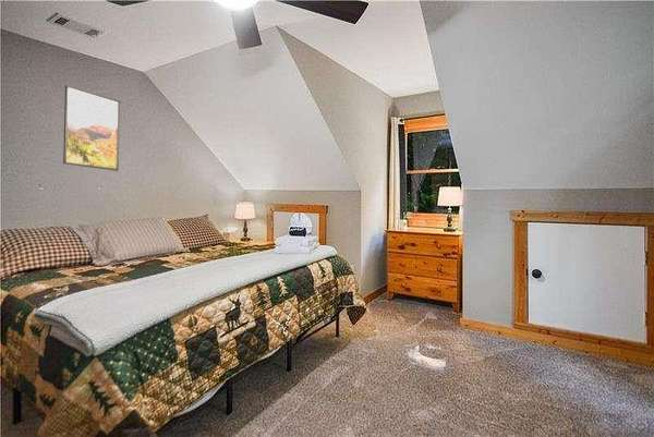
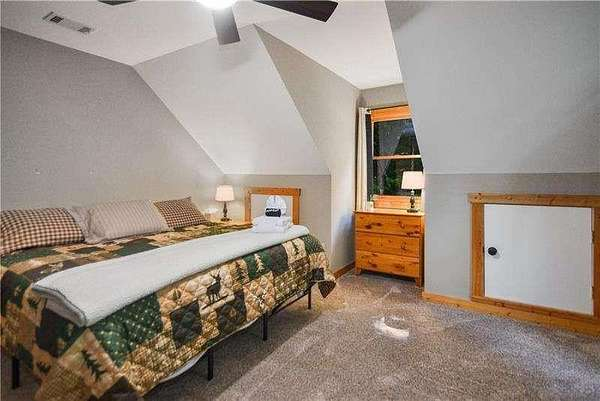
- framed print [62,84,121,172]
